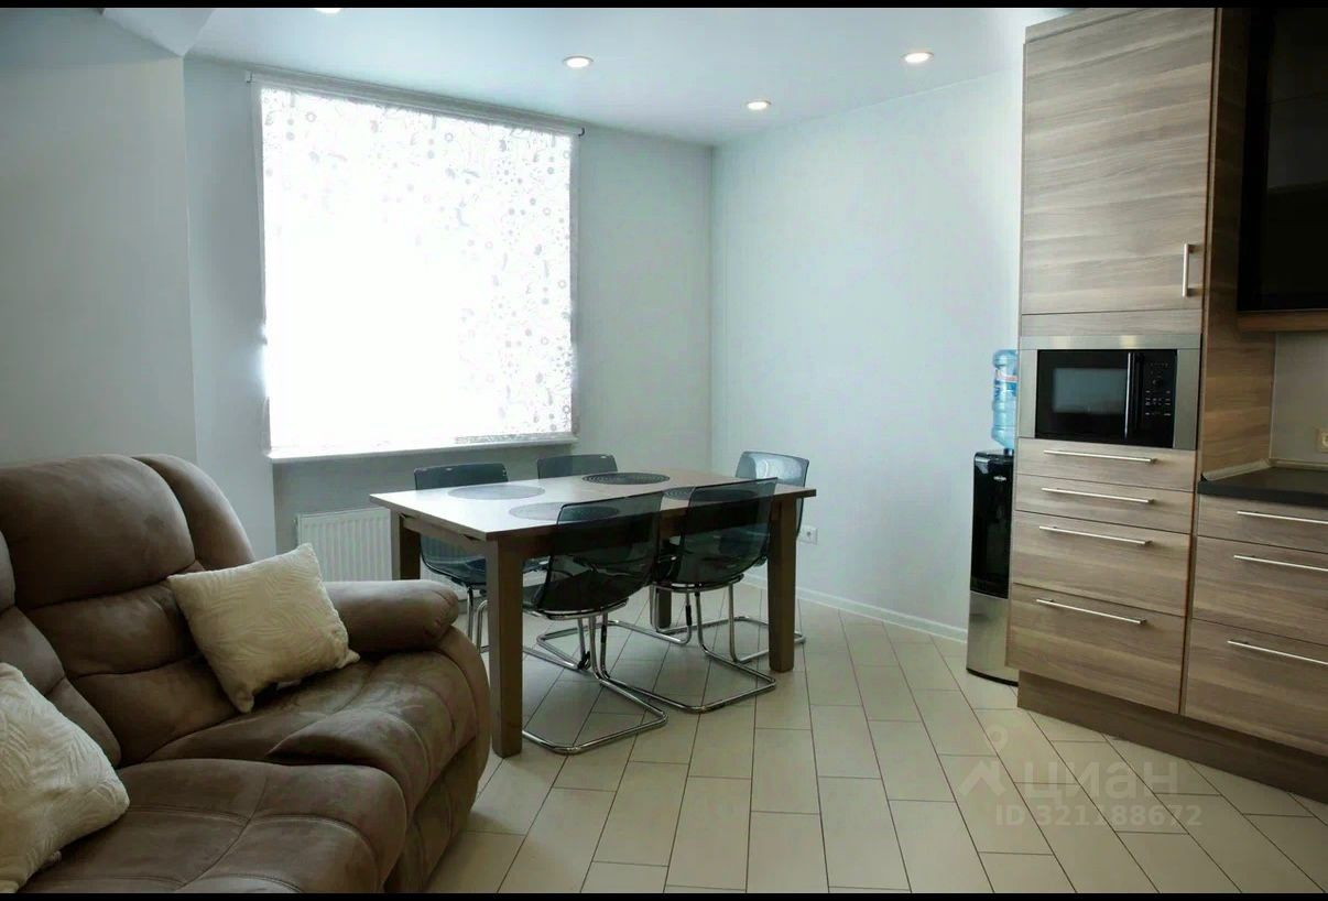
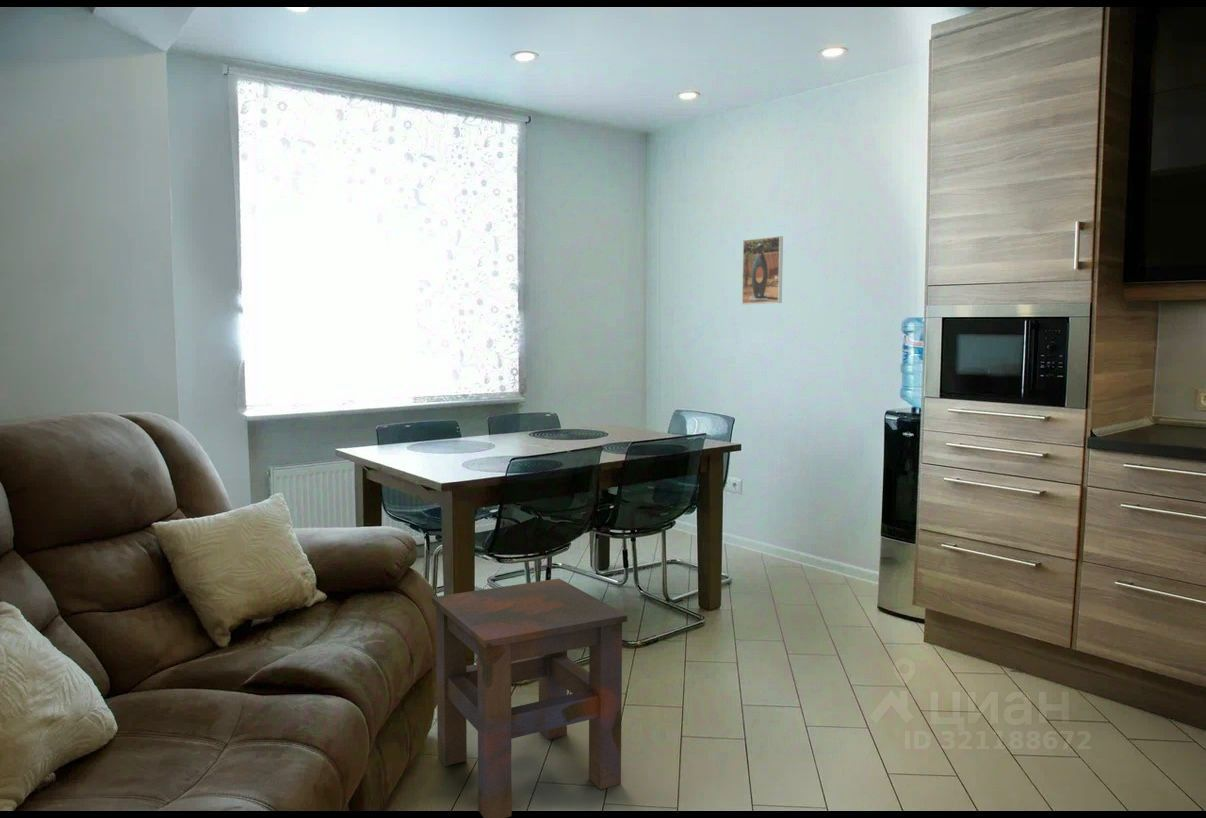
+ side table [431,578,628,818]
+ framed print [741,235,784,305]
